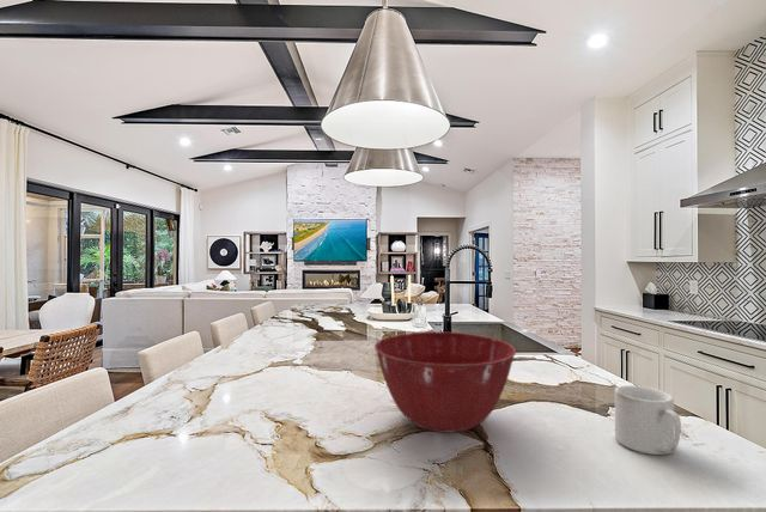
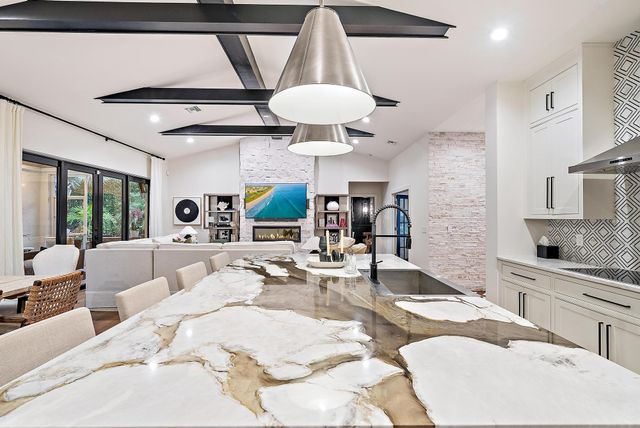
- mug [614,384,682,456]
- mixing bowl [373,331,517,434]
